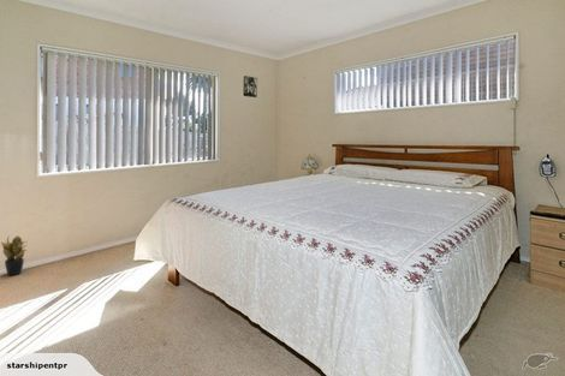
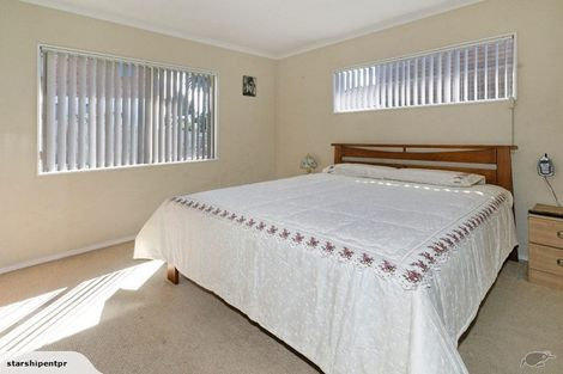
- potted plant [0,234,29,276]
